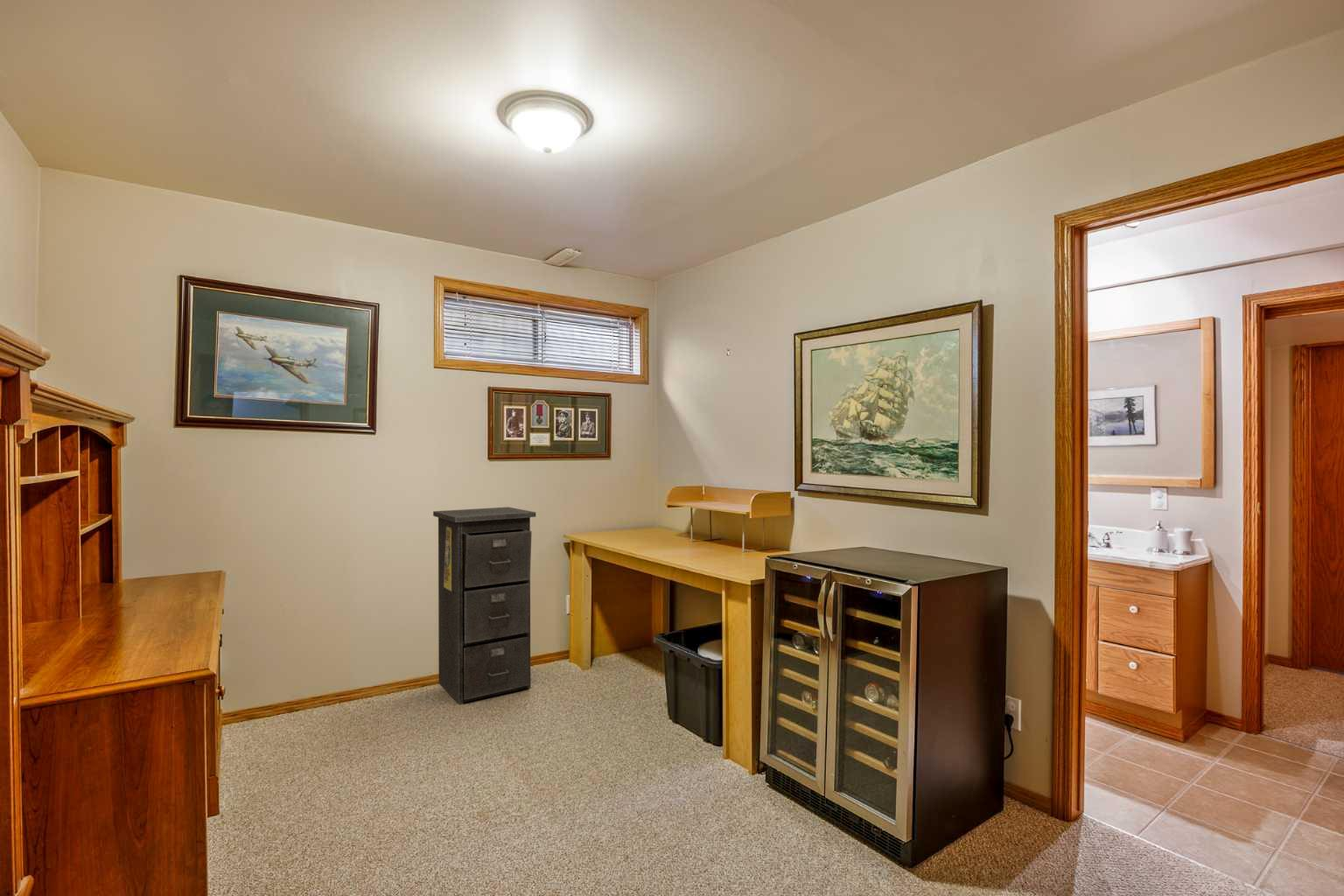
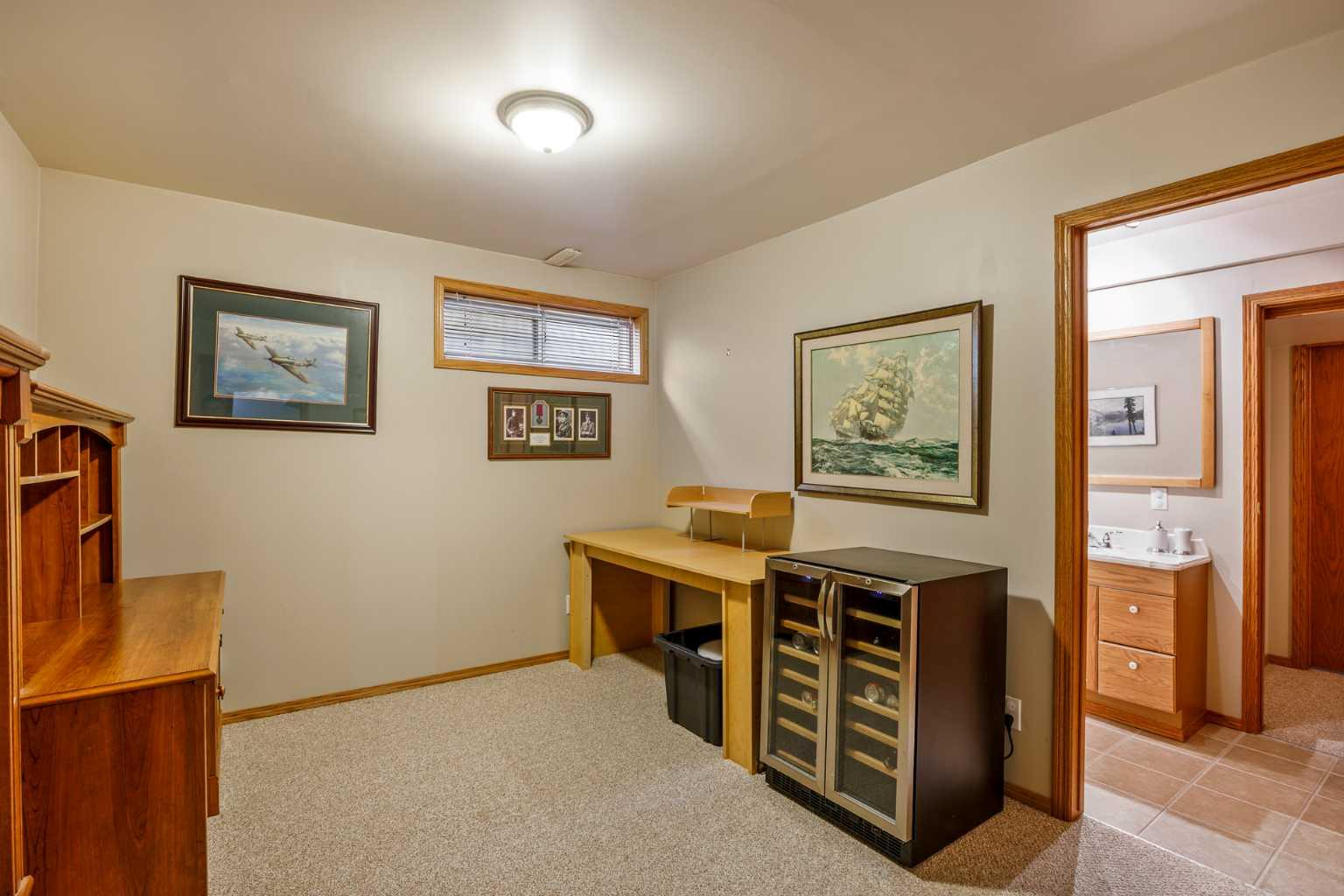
- filing cabinet [432,506,536,705]
